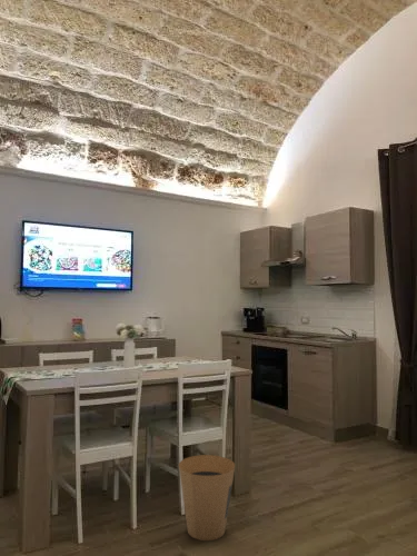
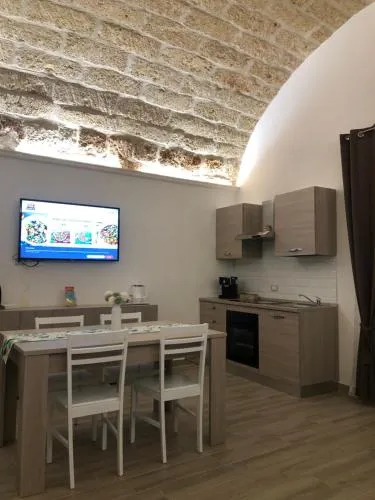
- trash can [178,454,236,542]
